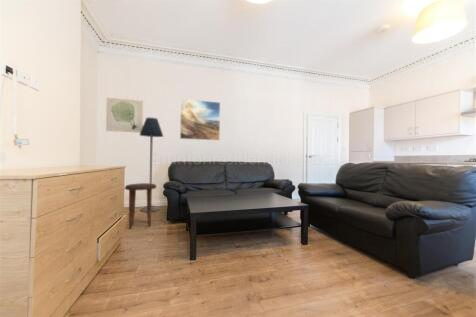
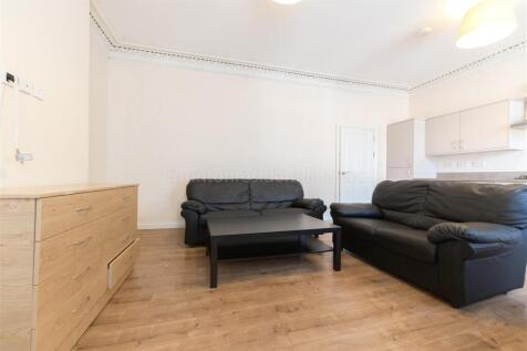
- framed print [179,98,221,141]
- wall art [105,97,144,133]
- side table [124,182,157,229]
- floor lamp [139,117,164,213]
